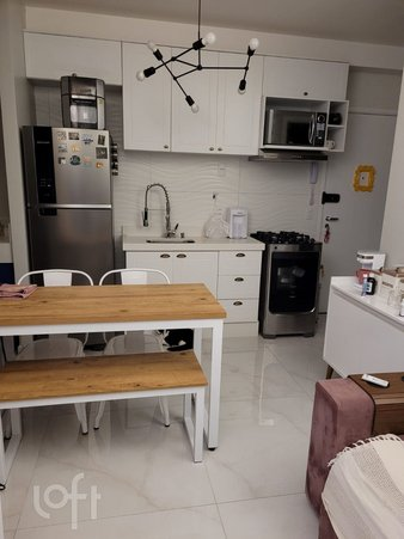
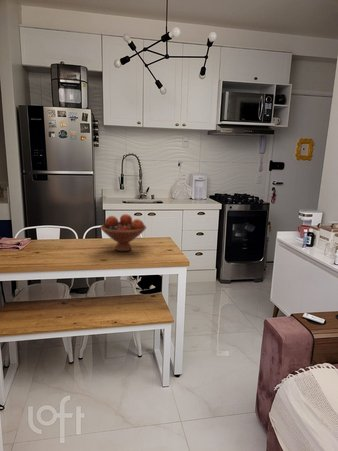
+ fruit bowl [99,213,147,252]
